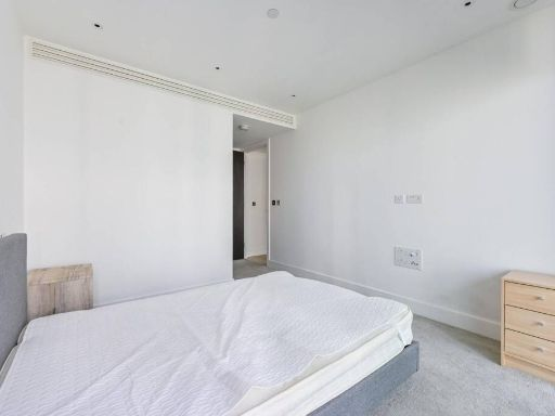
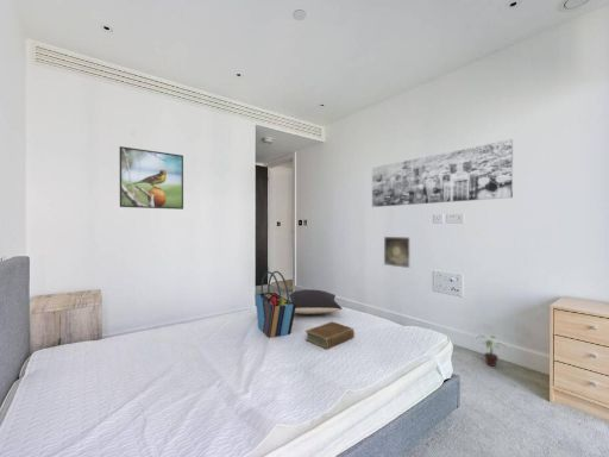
+ potted plant [477,334,506,368]
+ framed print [119,145,184,211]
+ book [304,320,356,351]
+ tote bag [253,270,296,339]
+ pillow [289,288,343,315]
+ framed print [383,236,413,269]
+ wall art [371,138,514,208]
